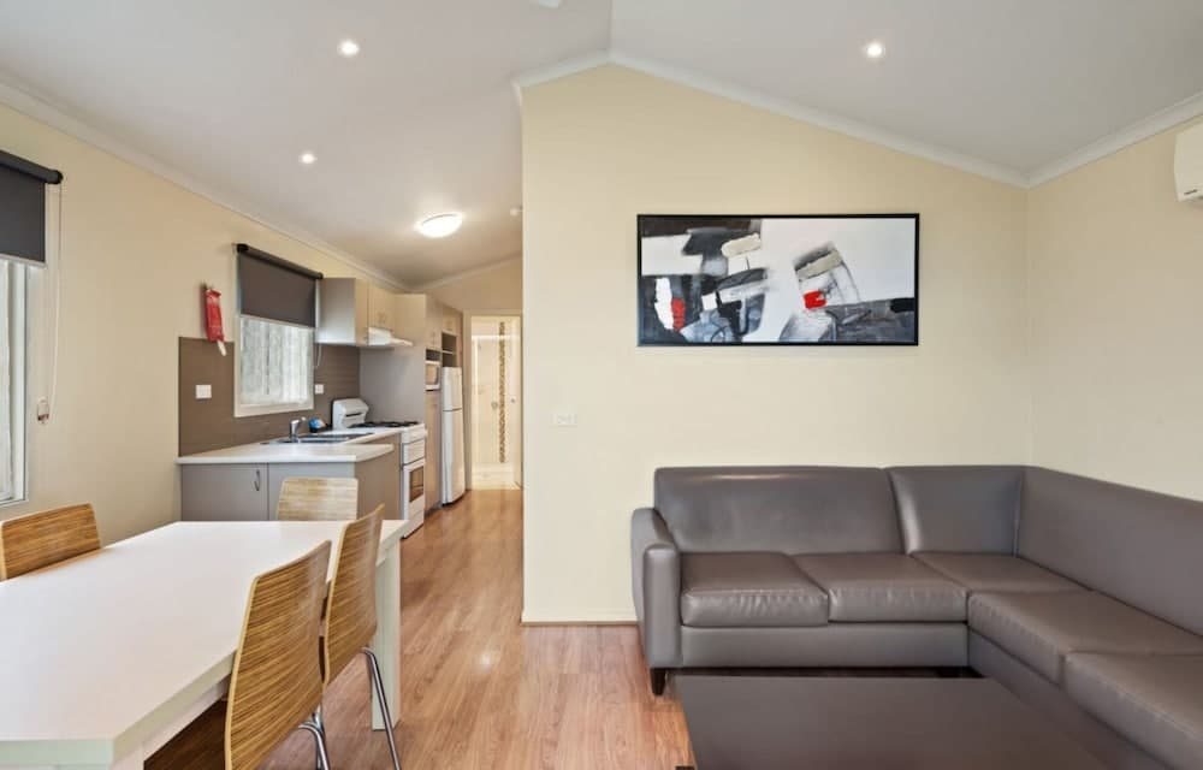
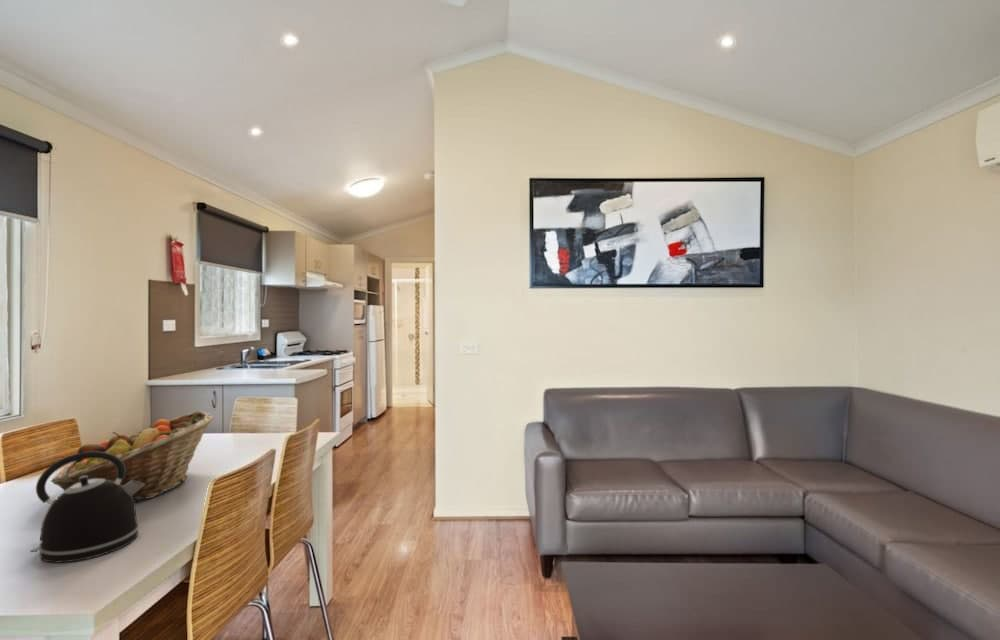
+ kettle [29,451,145,563]
+ fruit basket [50,410,214,503]
